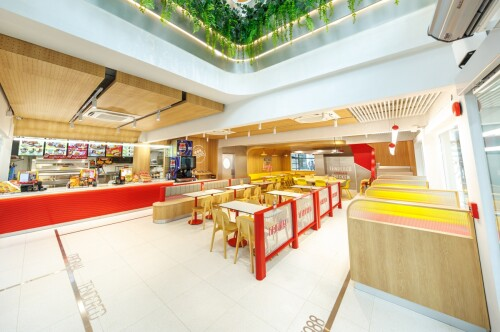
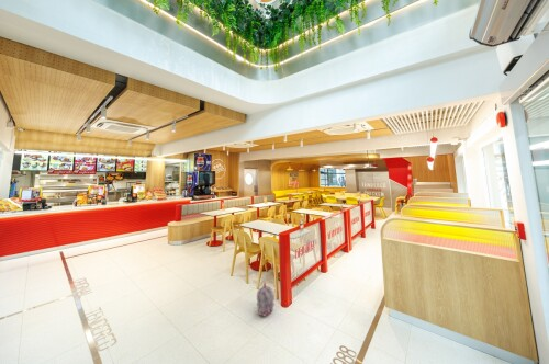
+ backpack [256,282,276,317]
